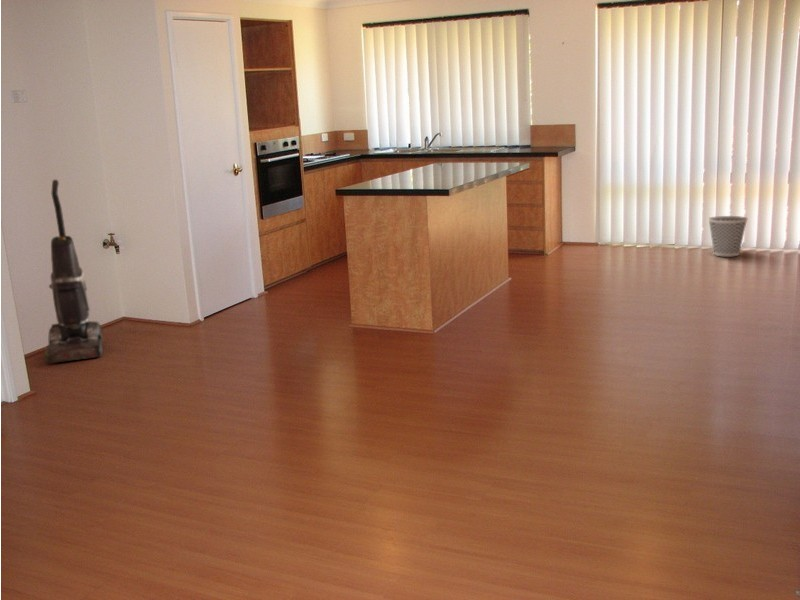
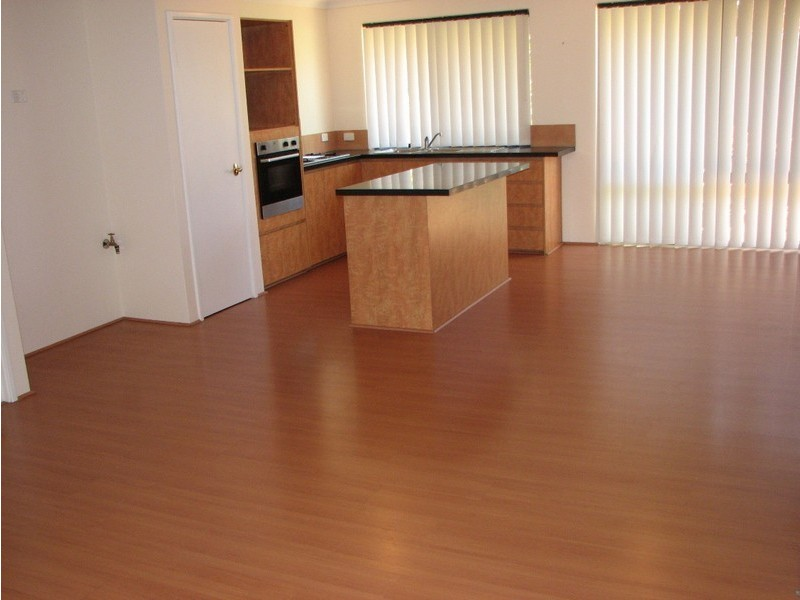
- wastebasket [707,215,749,258]
- vacuum cleaner [44,179,104,364]
